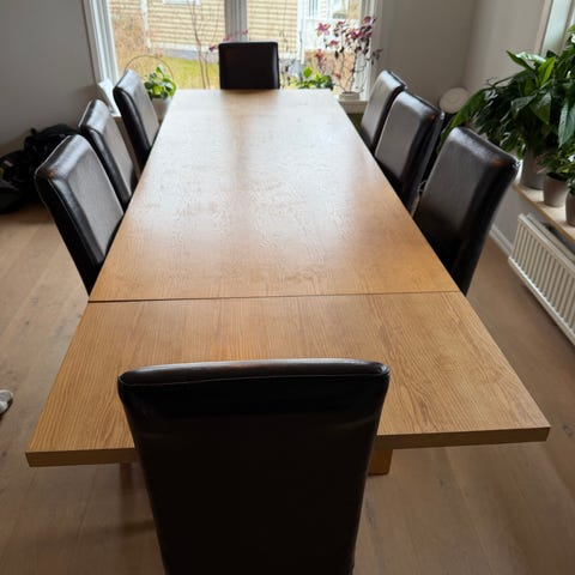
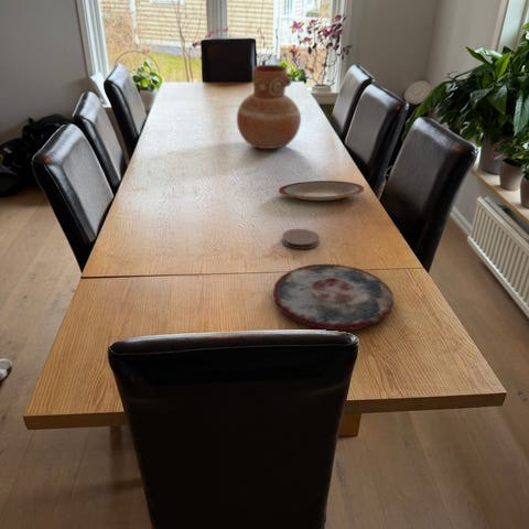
+ plate [278,180,365,202]
+ vase [236,64,302,150]
+ plate [272,263,395,332]
+ coaster [281,228,320,250]
